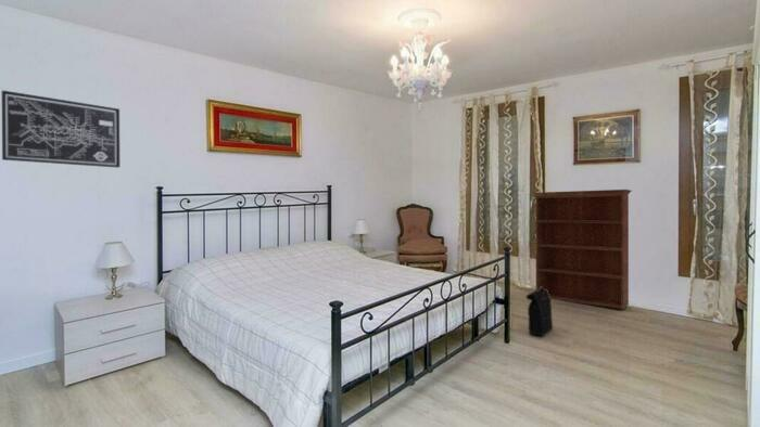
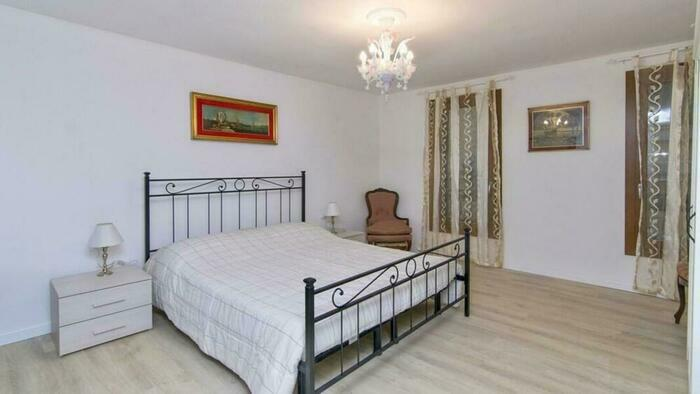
- backpack [525,286,554,337]
- bookcase [532,189,632,310]
- wall art [1,89,121,169]
